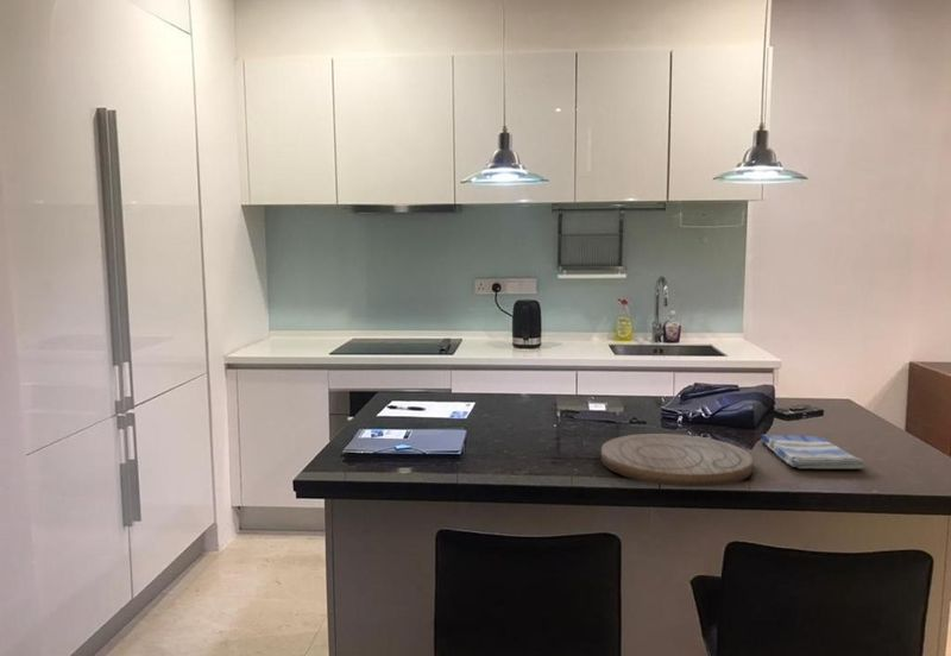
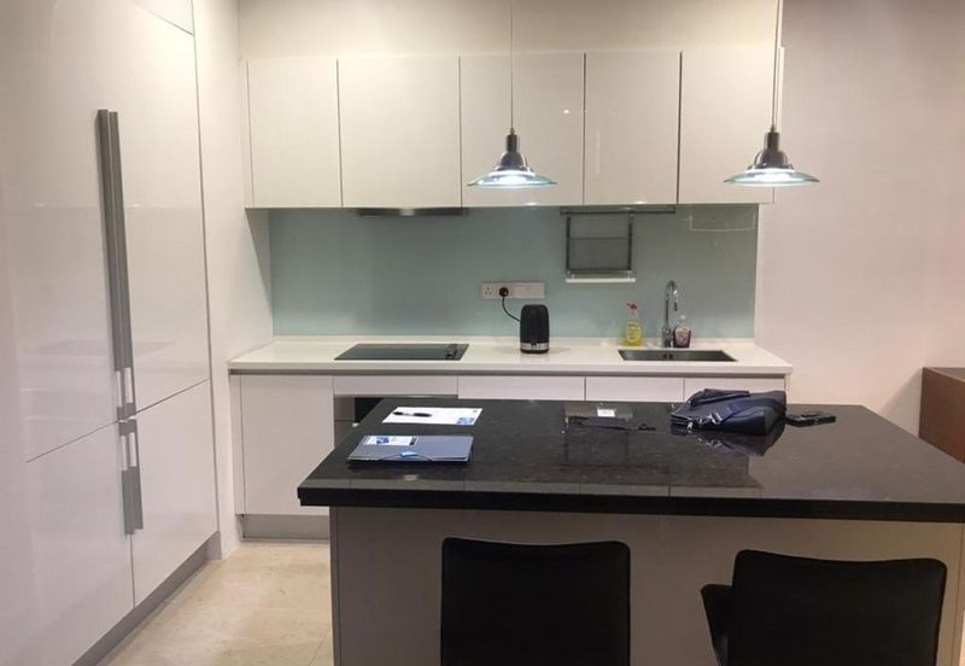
- cutting board [600,433,754,487]
- dish towel [760,434,867,469]
